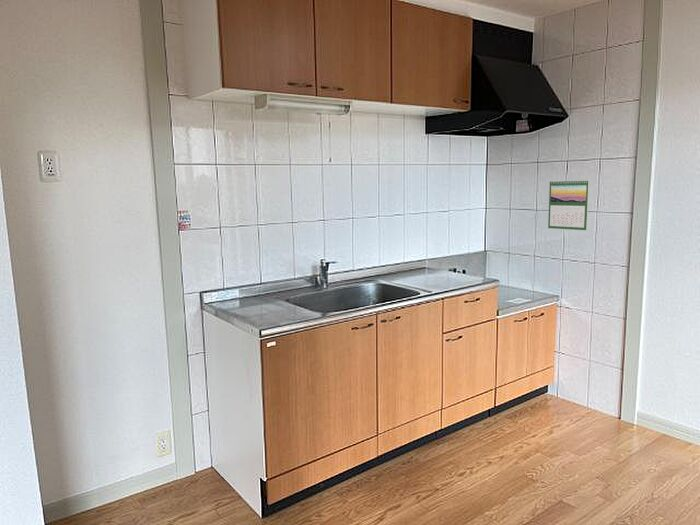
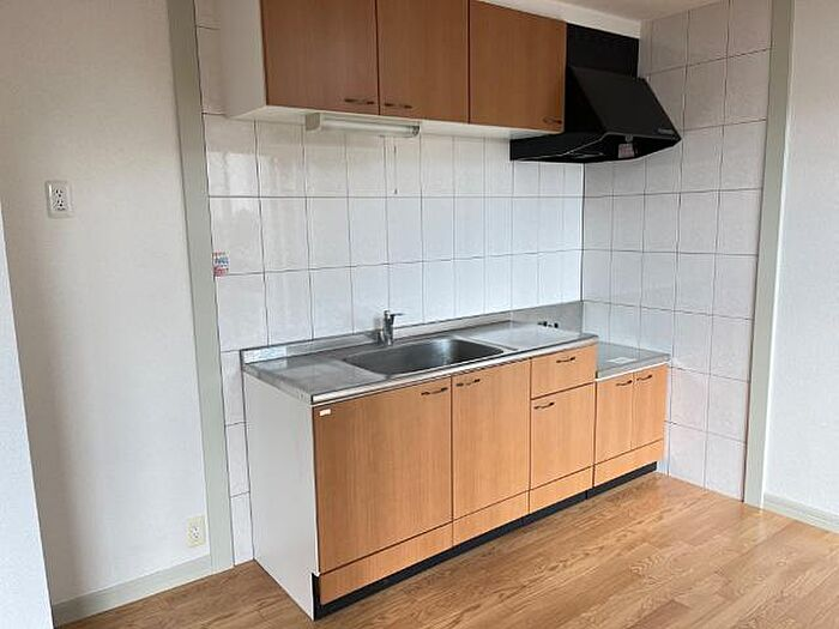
- calendar [547,178,590,231]
